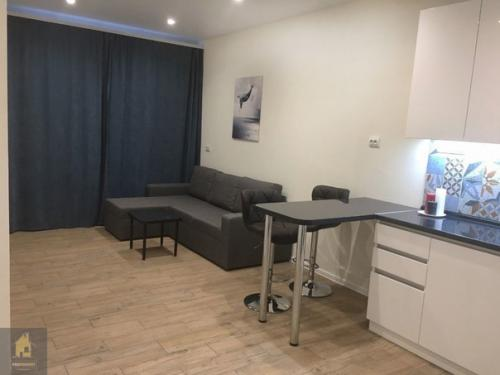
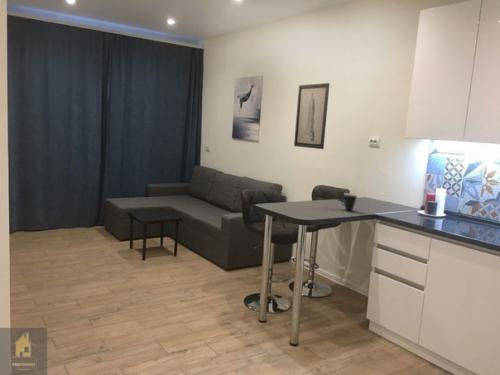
+ wall art [293,82,331,150]
+ mug [339,192,358,211]
